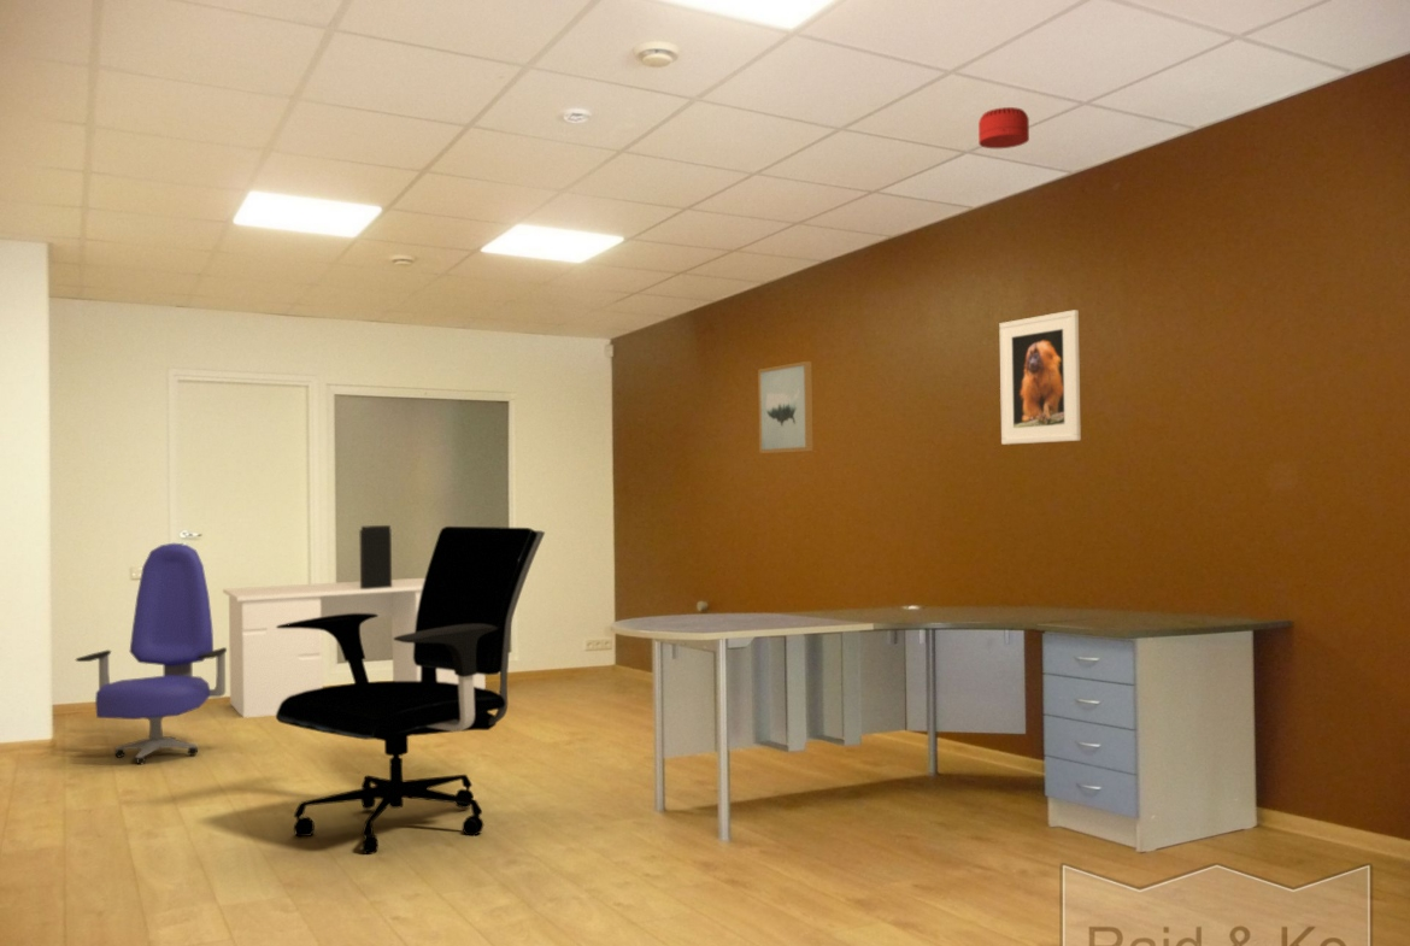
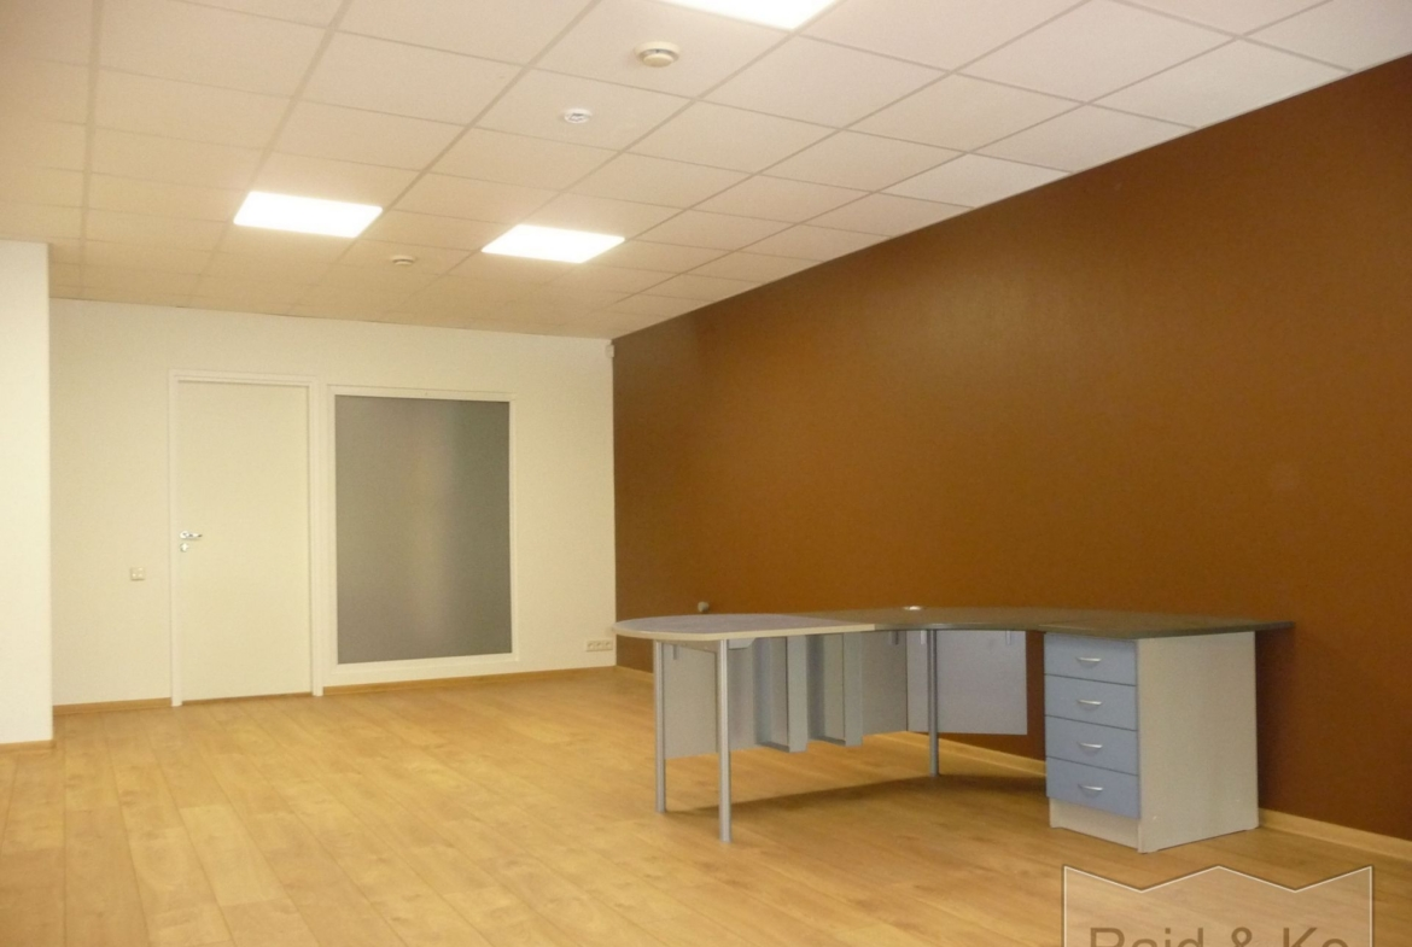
- wall art [757,360,813,454]
- desk [222,577,487,718]
- office chair [75,542,228,765]
- office chair [275,525,546,856]
- rifle magazine [358,524,393,589]
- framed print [998,309,1082,446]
- smoke detector [977,106,1030,149]
